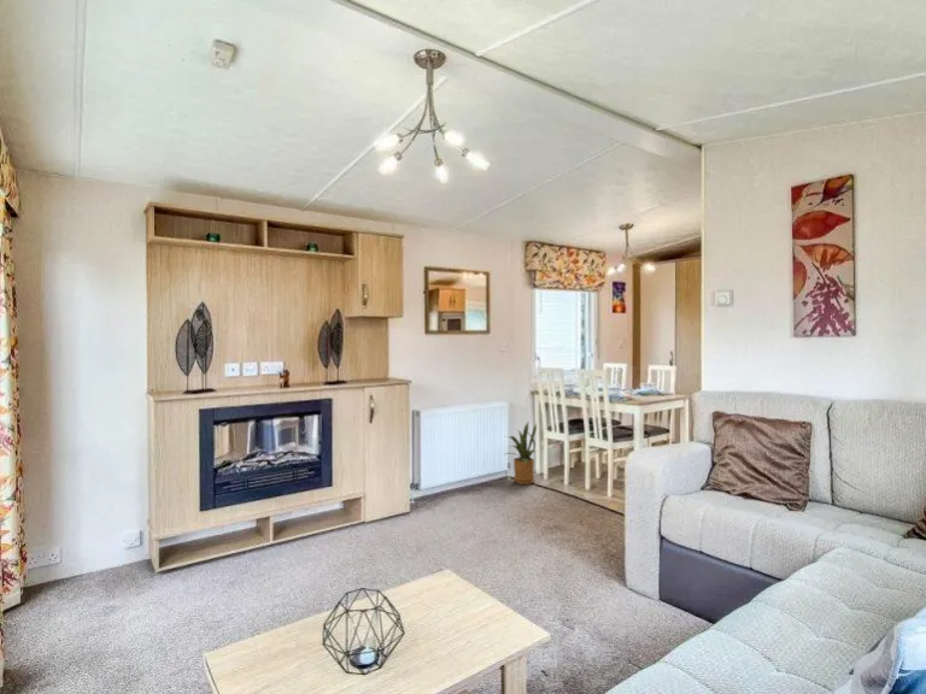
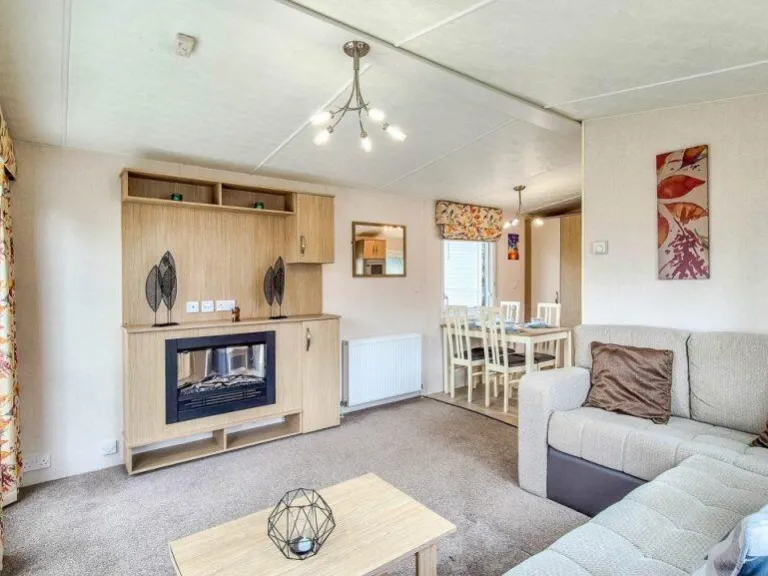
- house plant [502,420,538,486]
